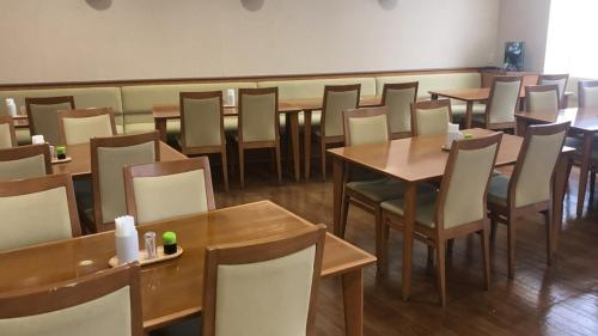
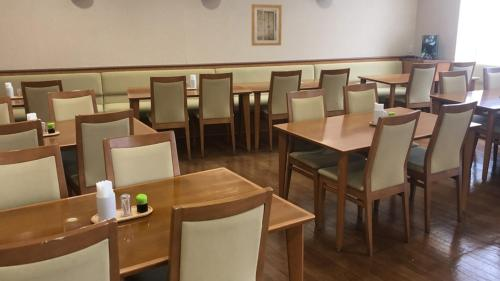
+ wall art [251,3,283,47]
